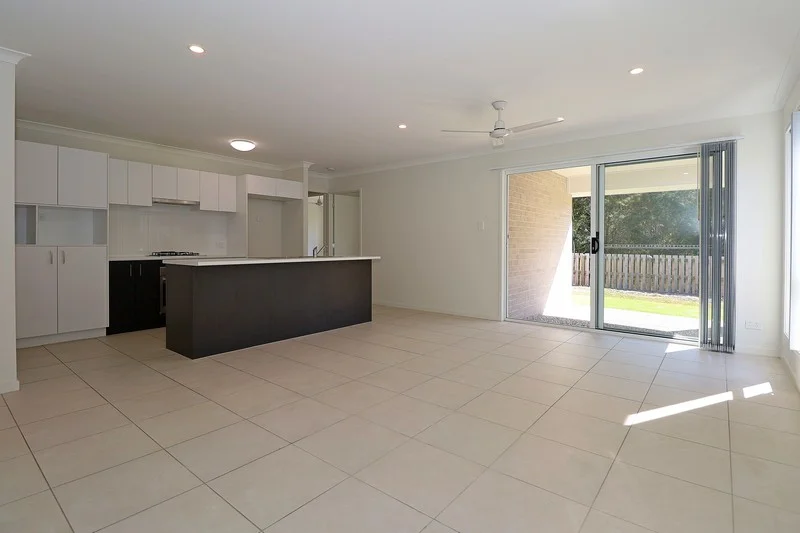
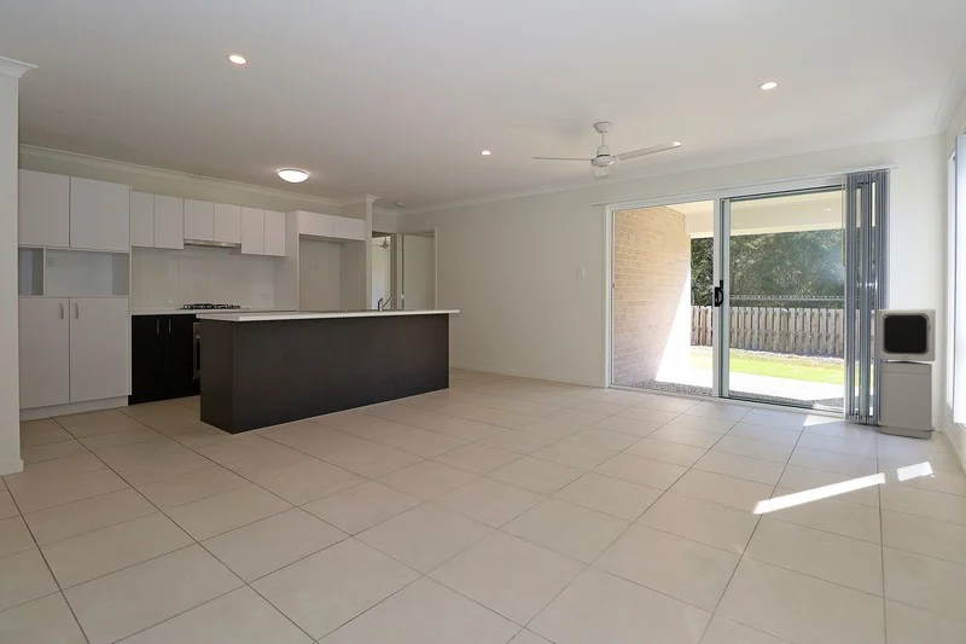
+ air purifier [877,308,937,440]
